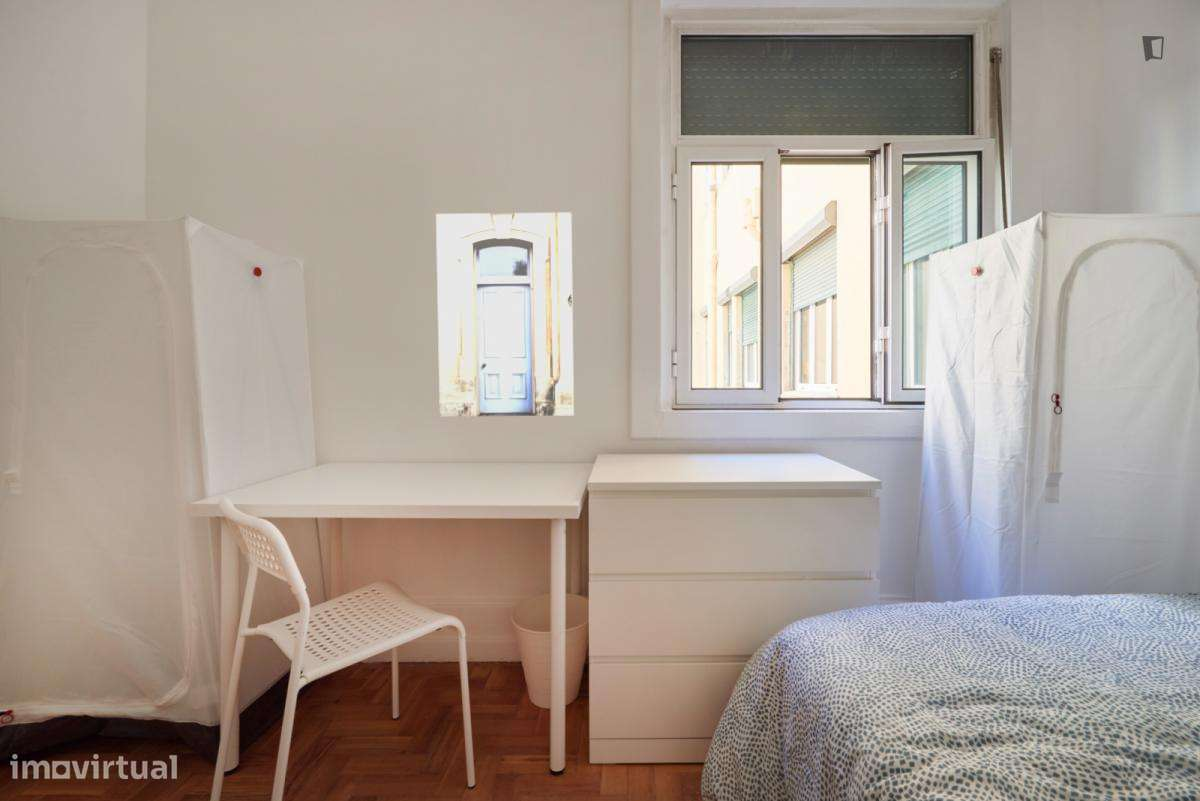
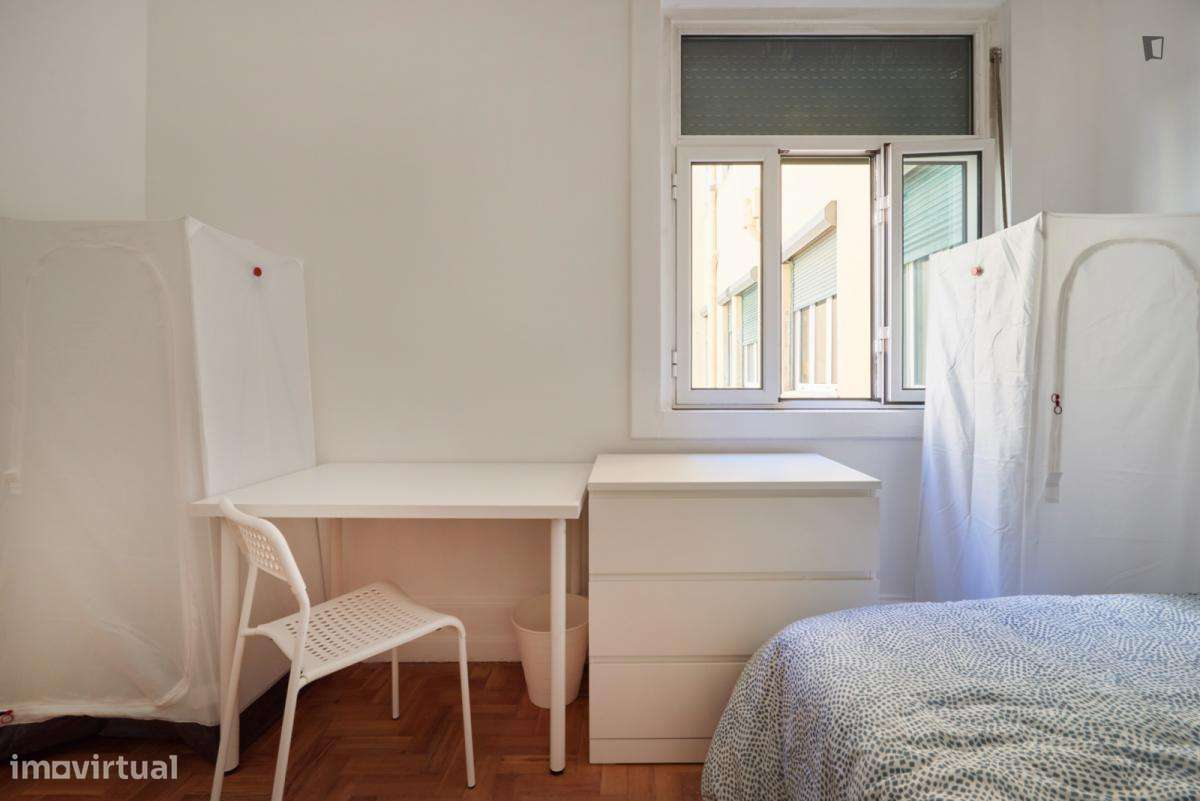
- wall art [435,212,575,418]
